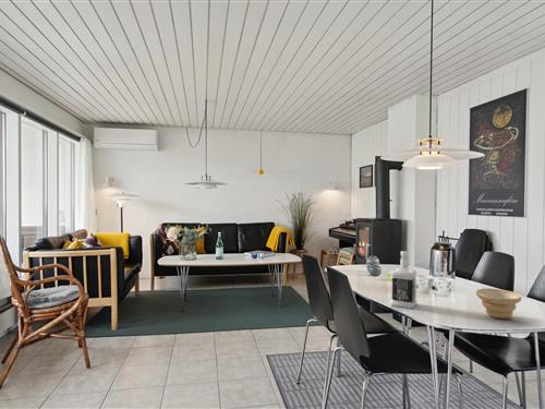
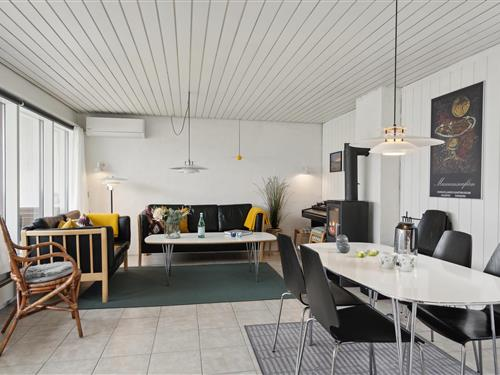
- bowl [475,287,522,320]
- bottle [389,250,417,310]
